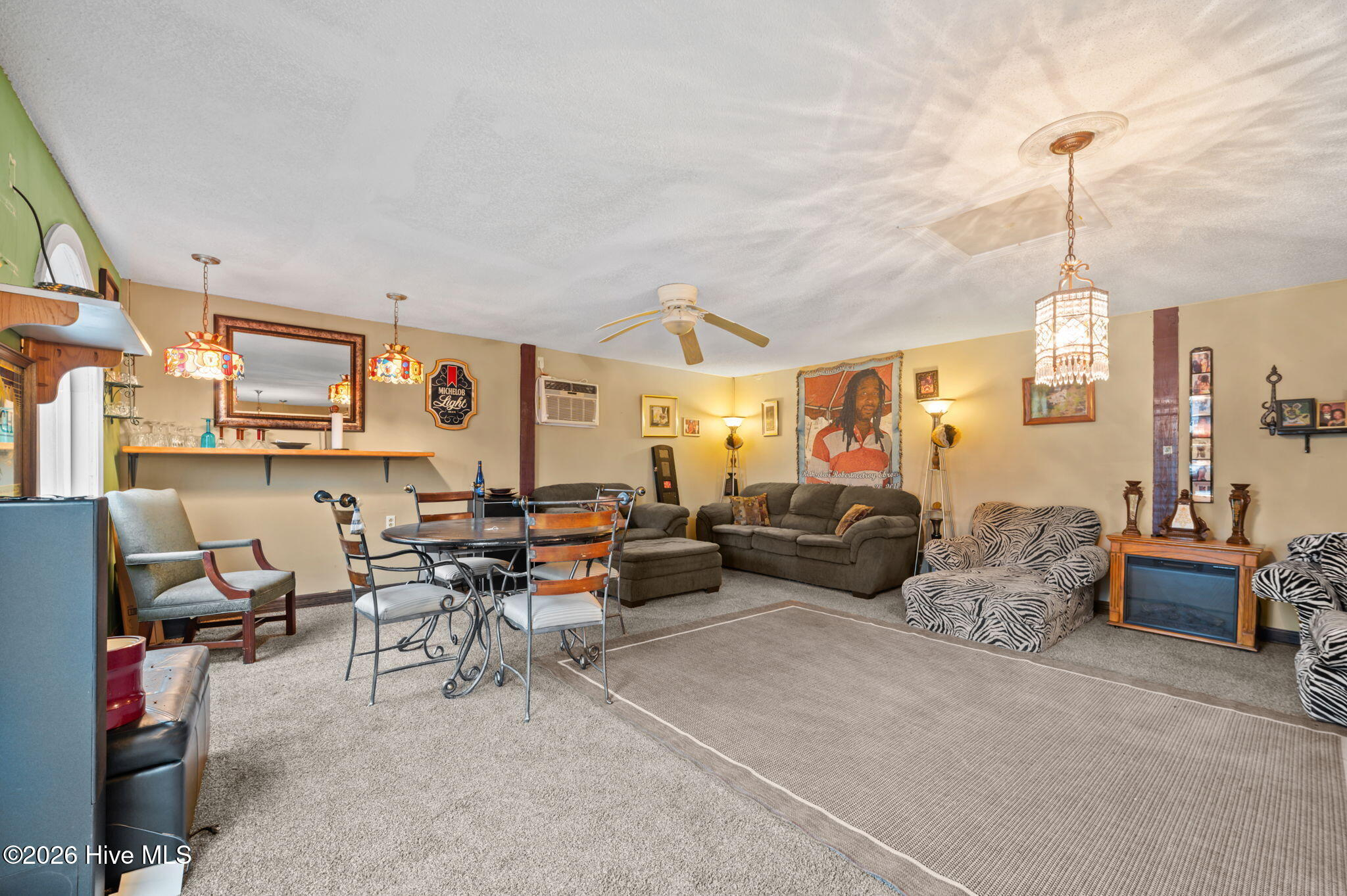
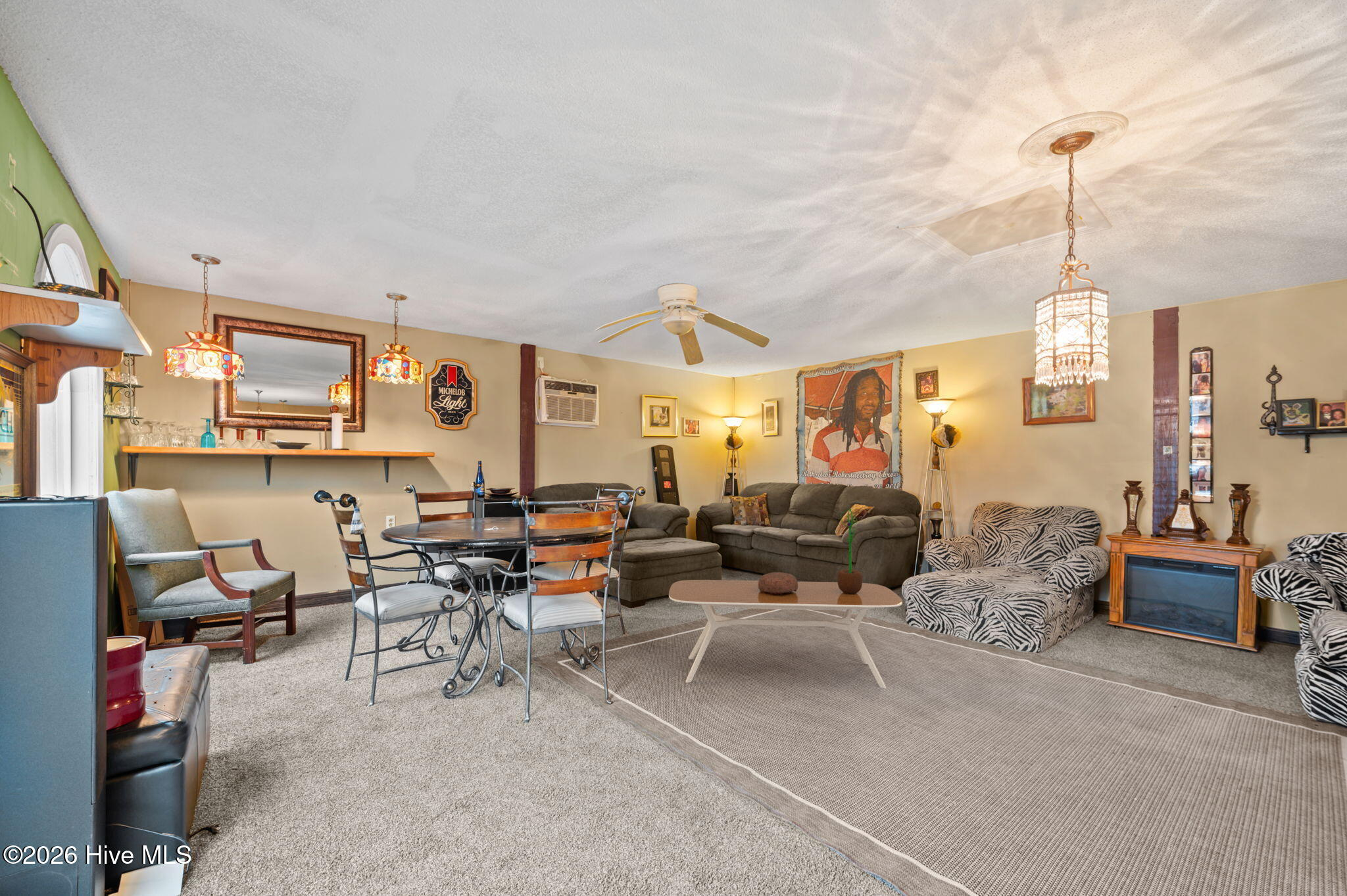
+ potted flower [837,508,863,594]
+ decorative bowl [758,572,798,595]
+ coffee table [668,579,903,689]
